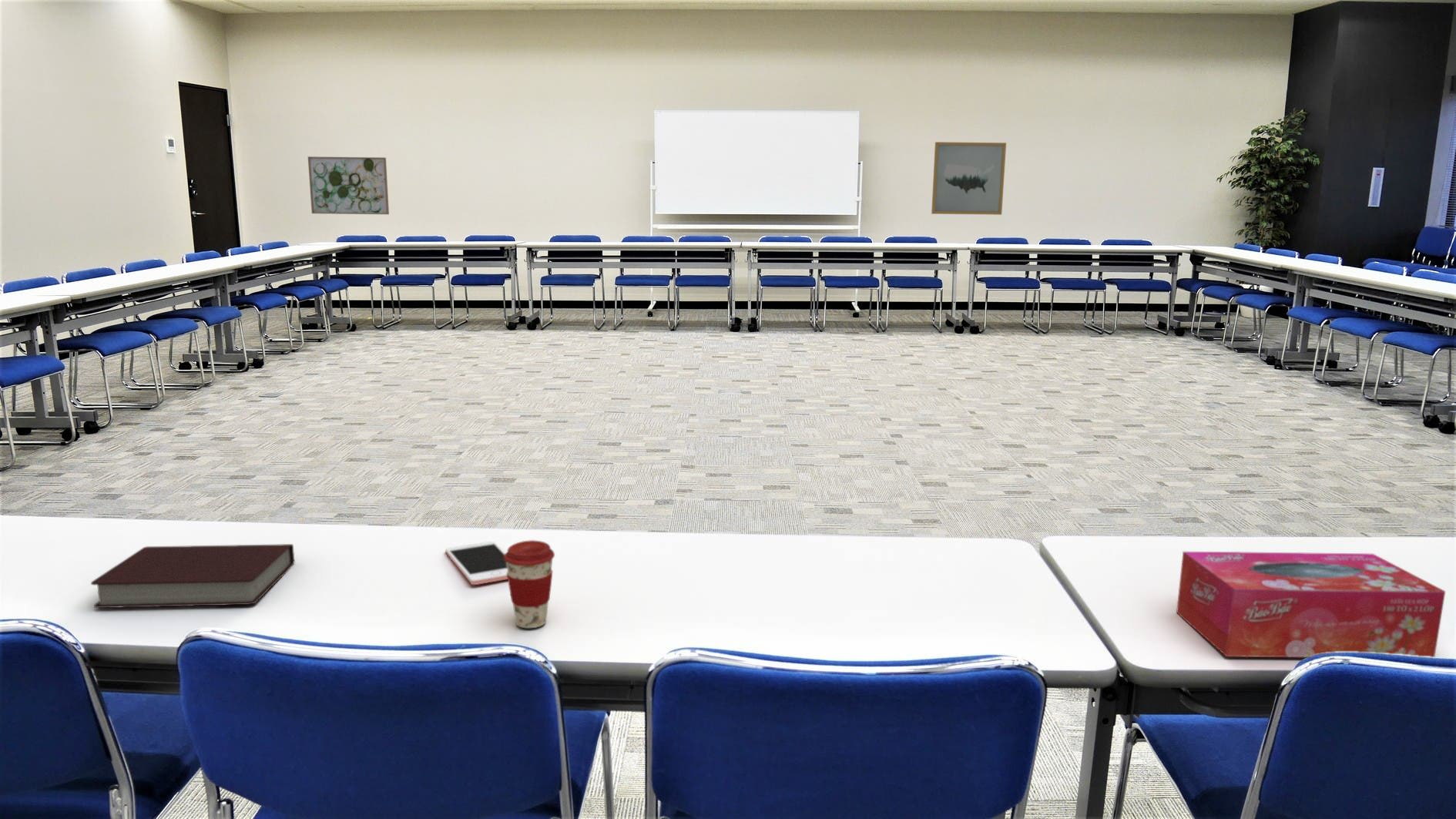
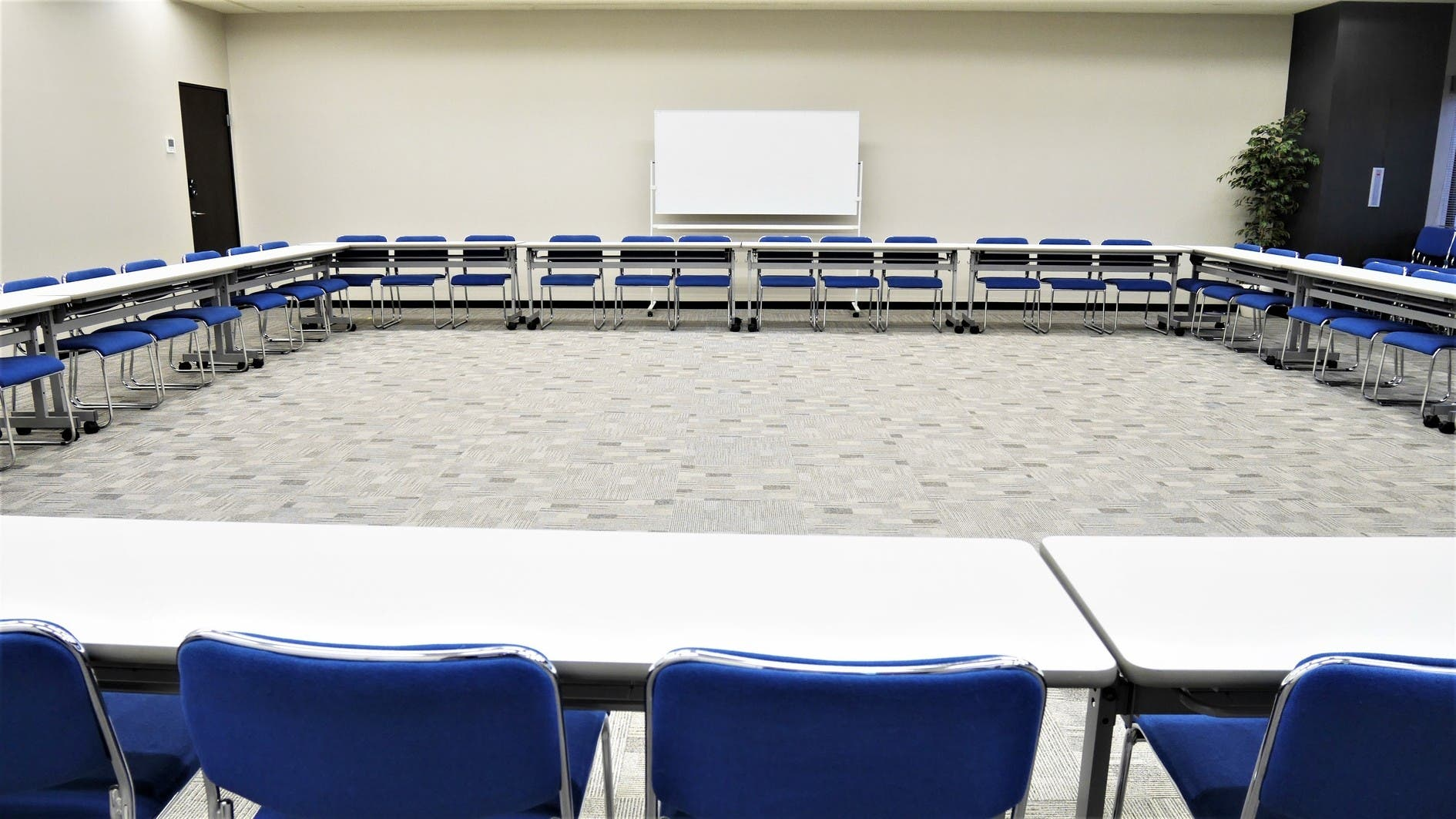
- book [90,543,295,609]
- wall art [307,156,390,215]
- coffee cup [504,539,555,629]
- cell phone [445,540,508,586]
- tissue box [1176,551,1446,658]
- wall art [931,141,1007,216]
